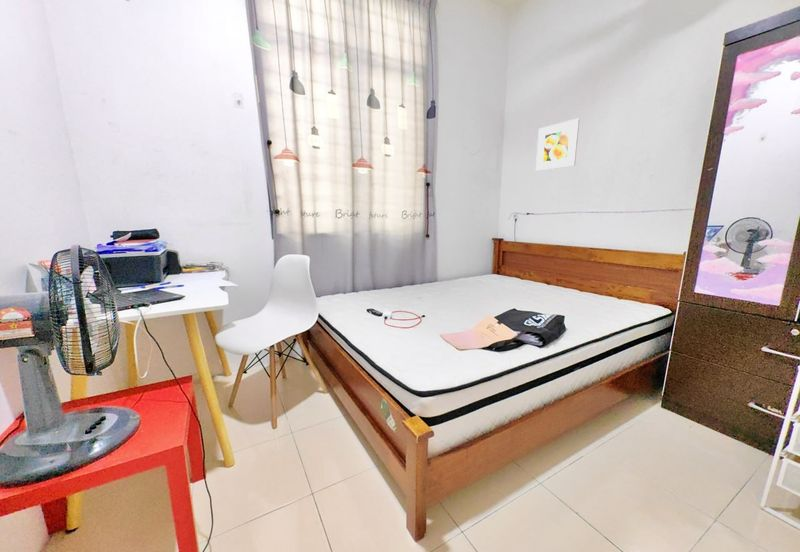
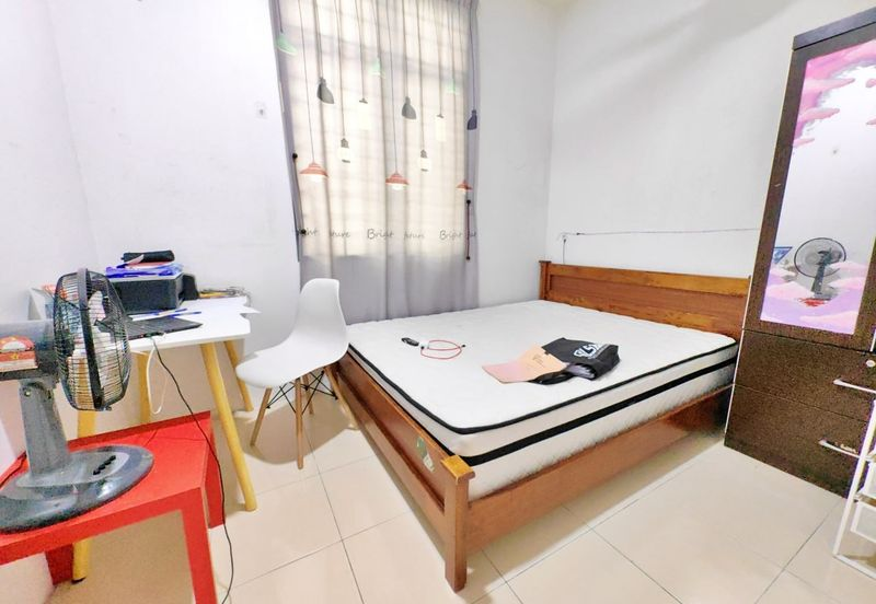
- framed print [535,117,581,172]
